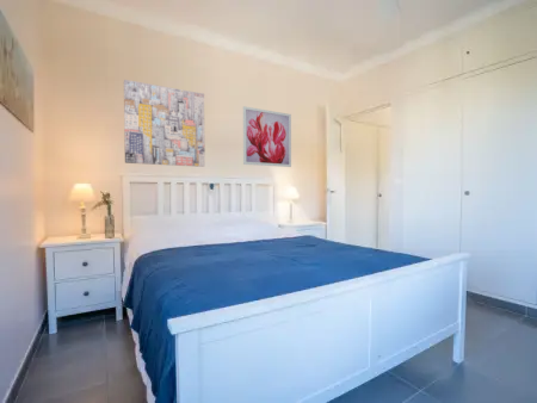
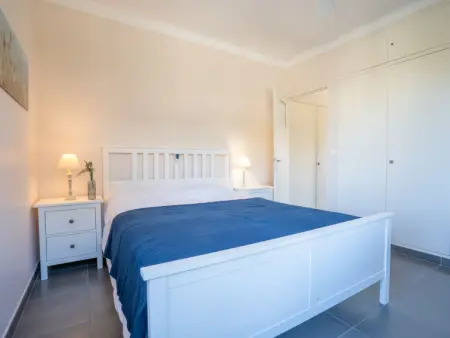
- wall art [242,105,292,168]
- wall art [123,79,206,168]
